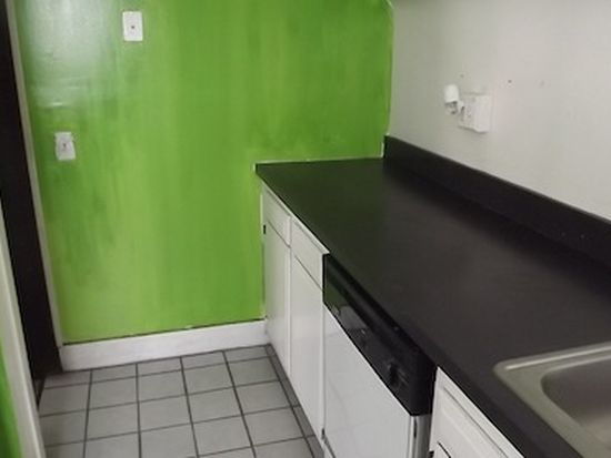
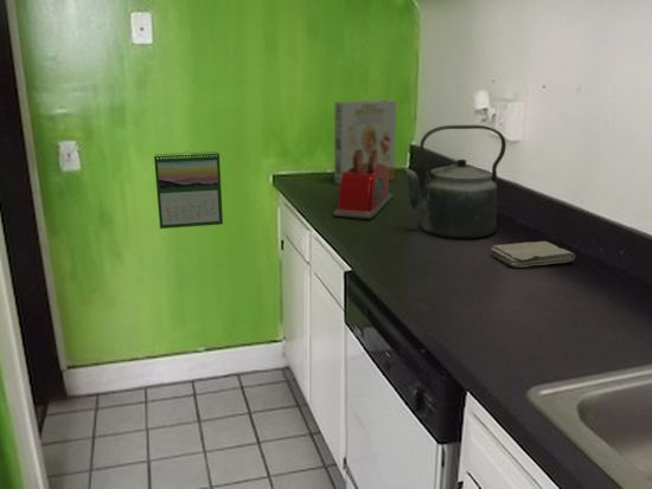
+ cereal box [333,98,398,186]
+ calendar [153,150,224,230]
+ washcloth [490,240,576,269]
+ kettle [403,124,507,239]
+ toaster [332,149,394,220]
